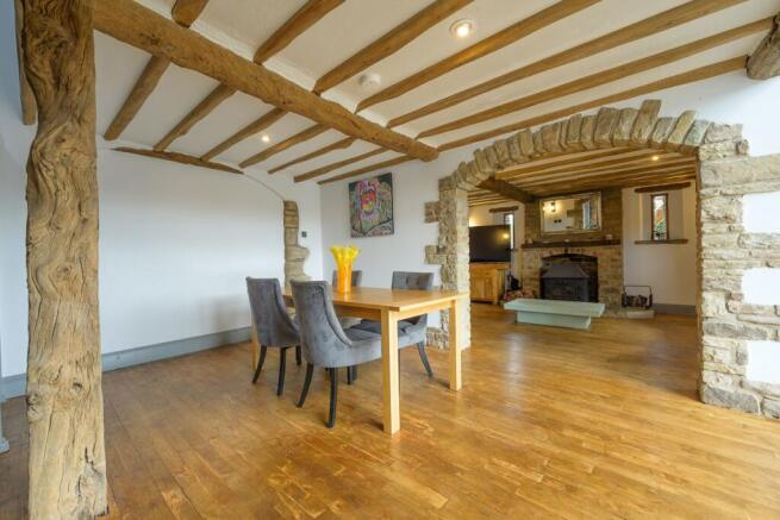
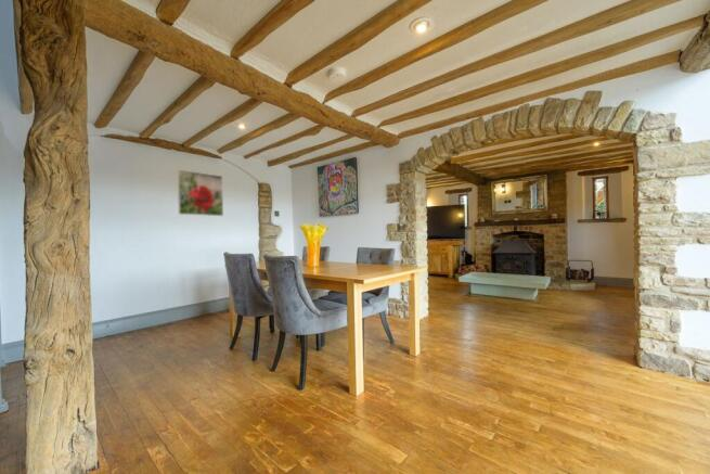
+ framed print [177,169,224,217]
